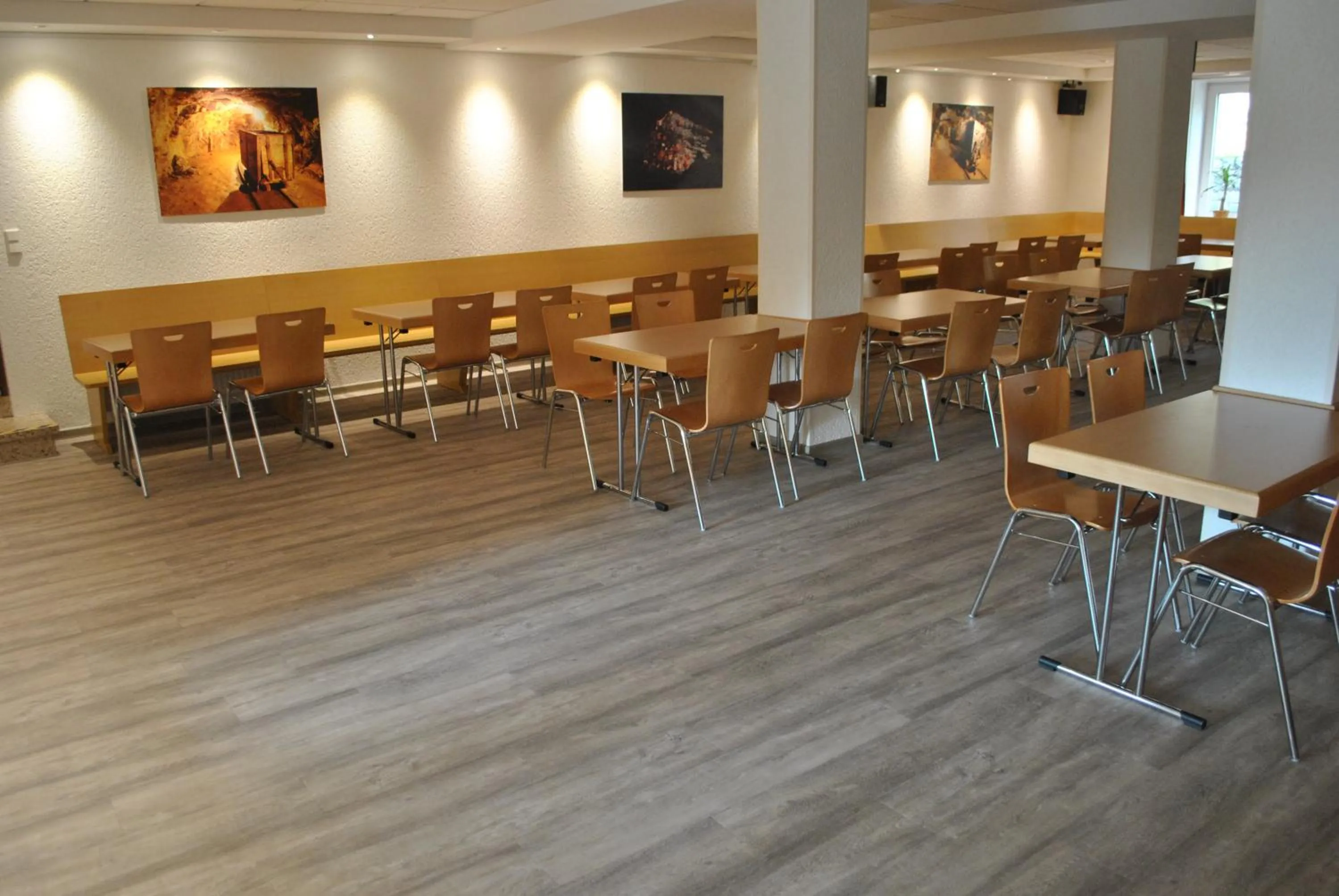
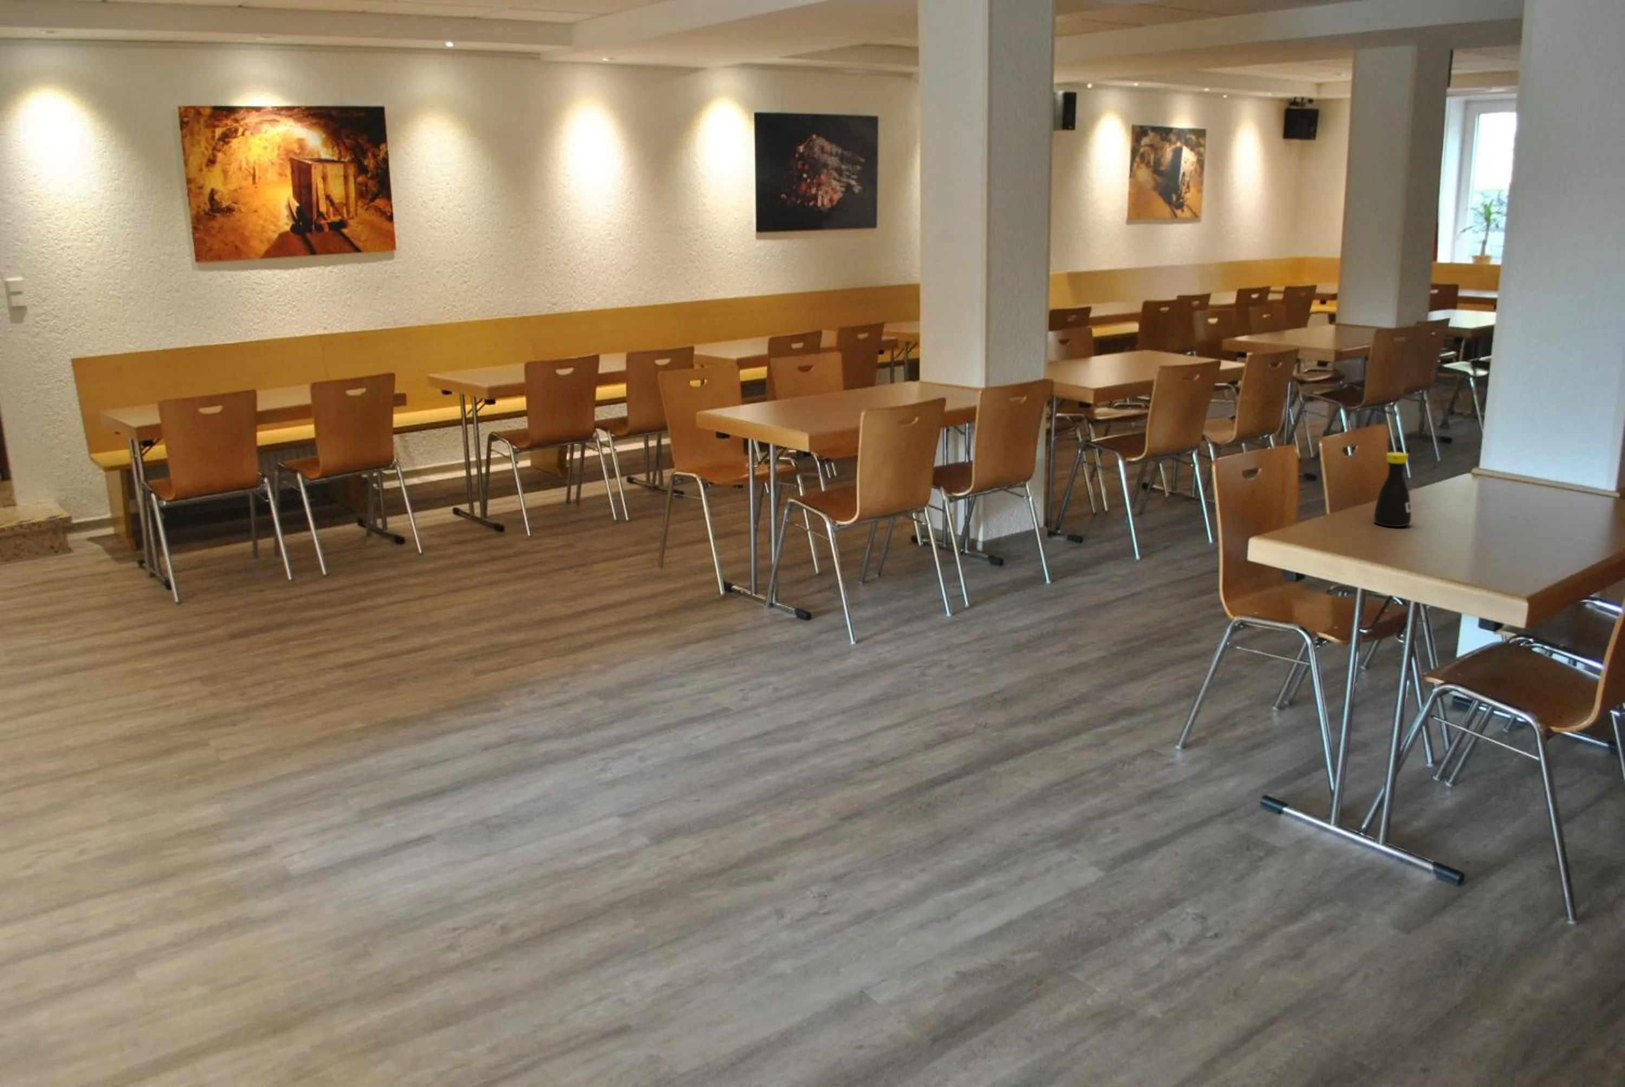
+ bottle [1374,451,1411,528]
